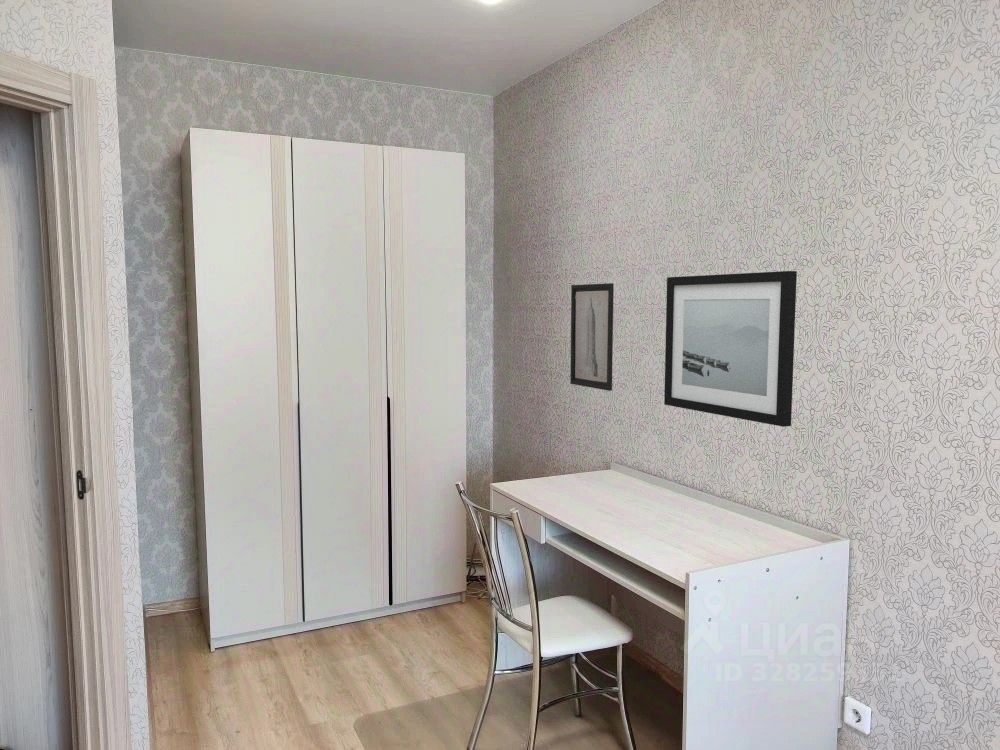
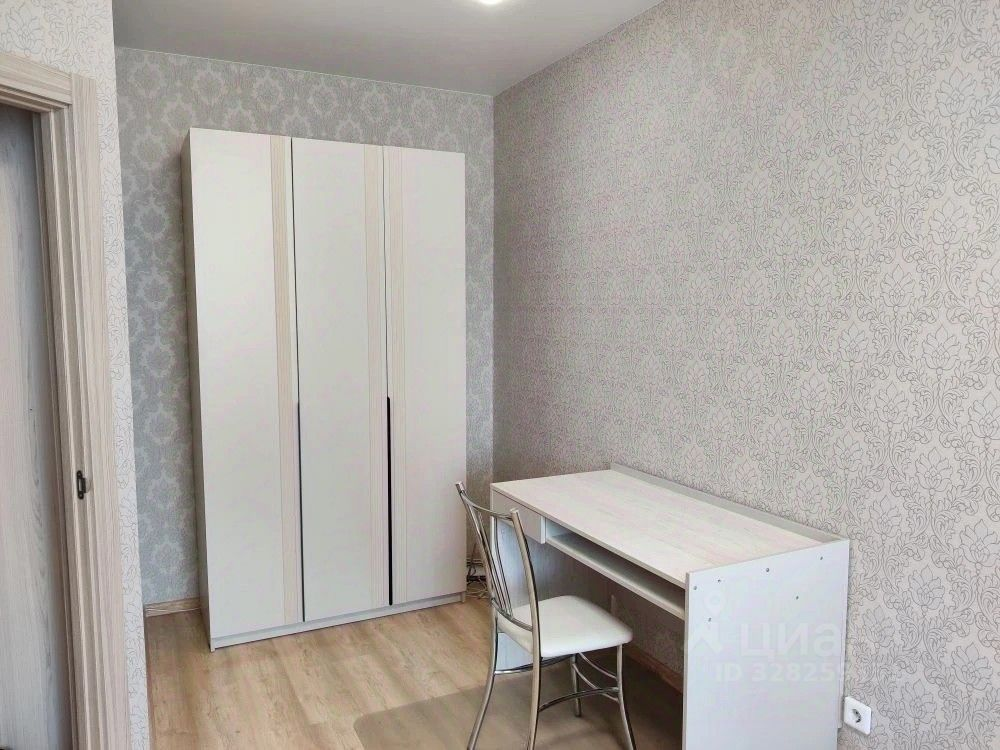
- wall art [569,282,615,392]
- wall art [663,270,798,428]
